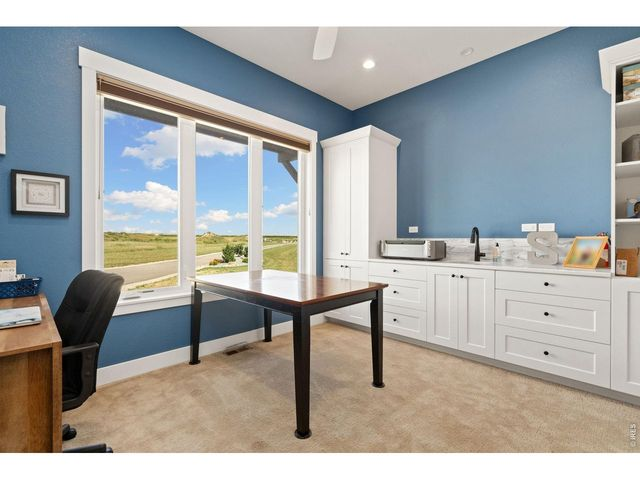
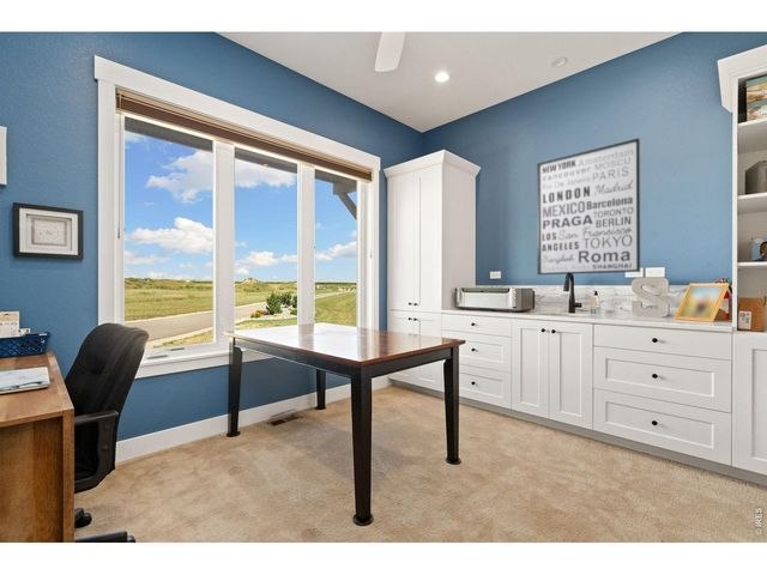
+ wall art [536,137,641,276]
